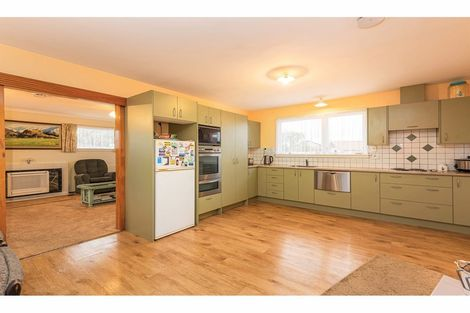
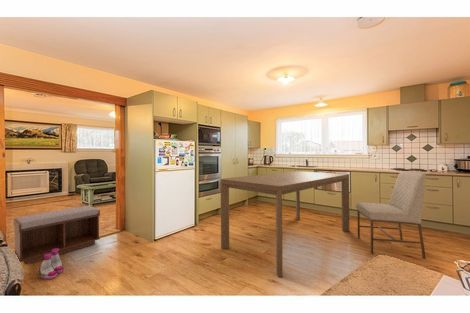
+ bench [12,205,101,266]
+ chair [355,170,427,260]
+ dining table [219,170,351,279]
+ boots [38,248,64,280]
